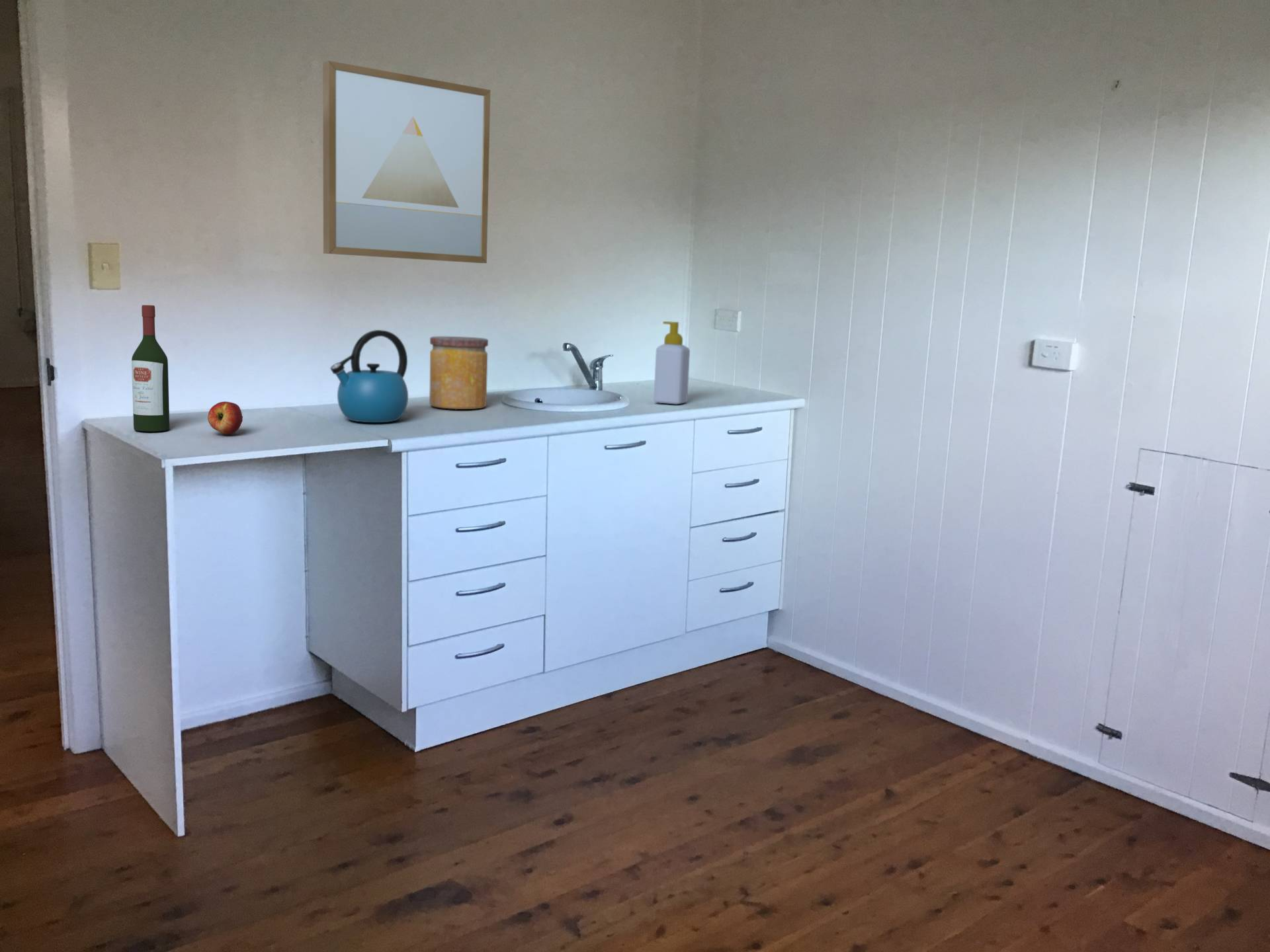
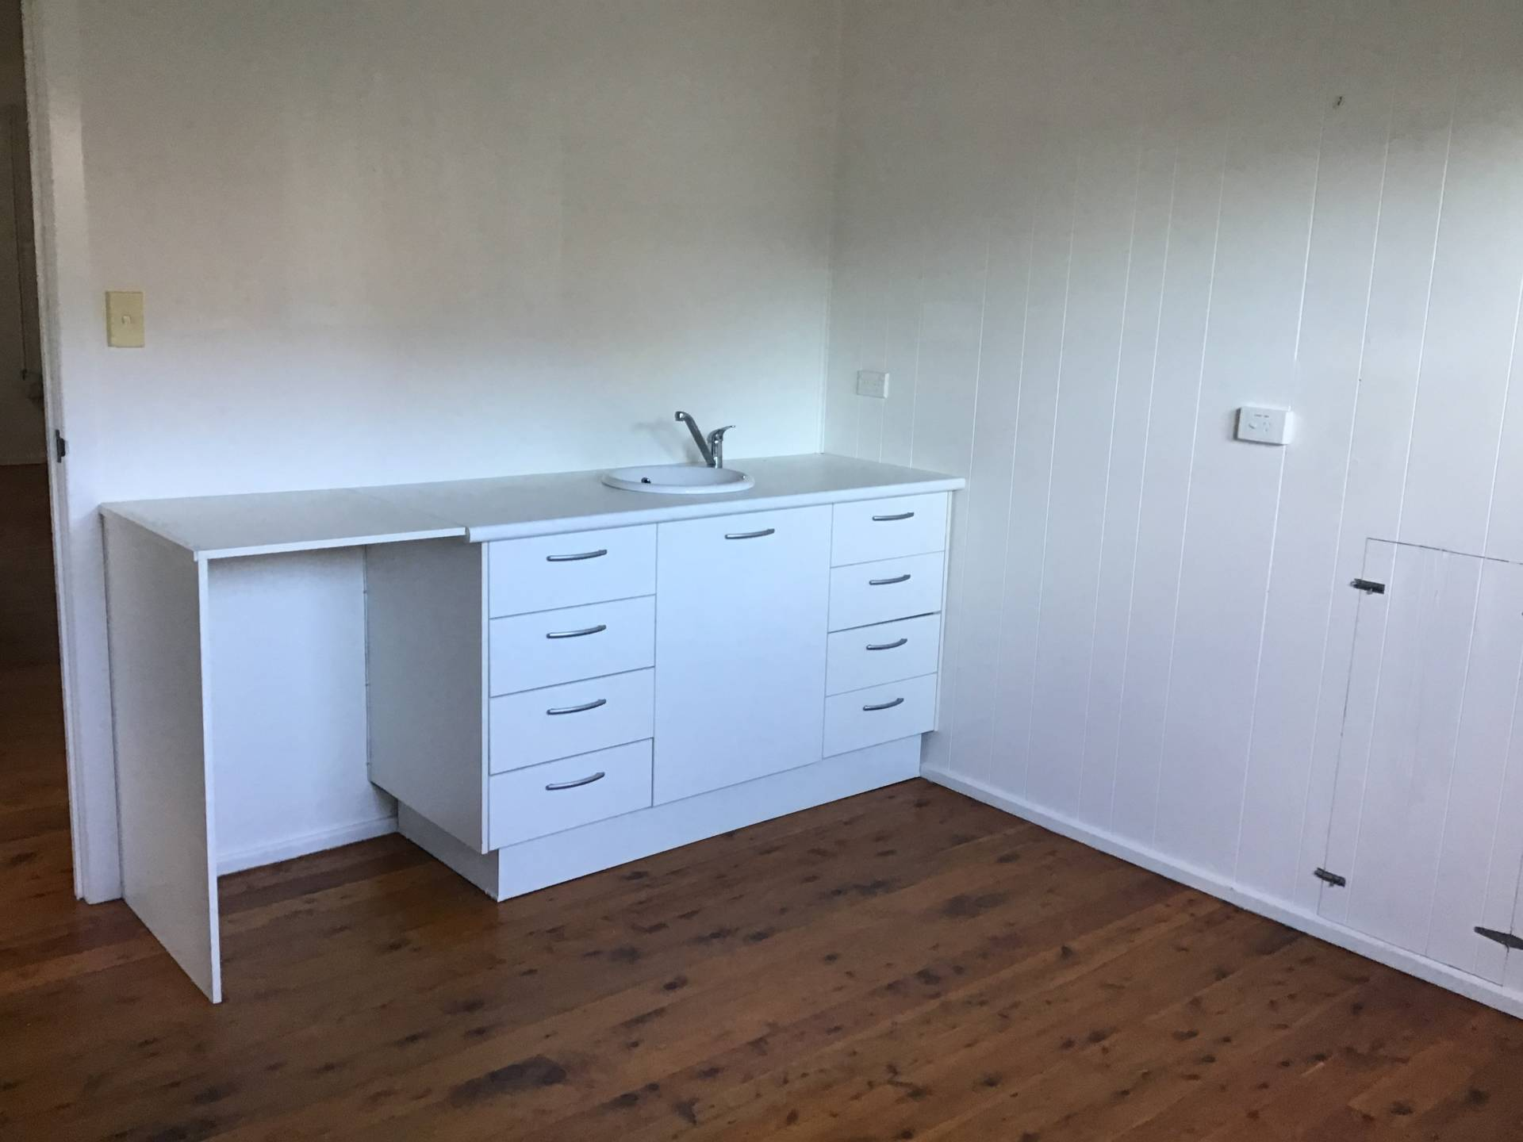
- wine bottle [131,305,170,432]
- wall art [322,60,491,264]
- apple [207,401,243,435]
- soap bottle [653,321,691,405]
- kettle [329,329,409,423]
- jar [429,336,489,410]
